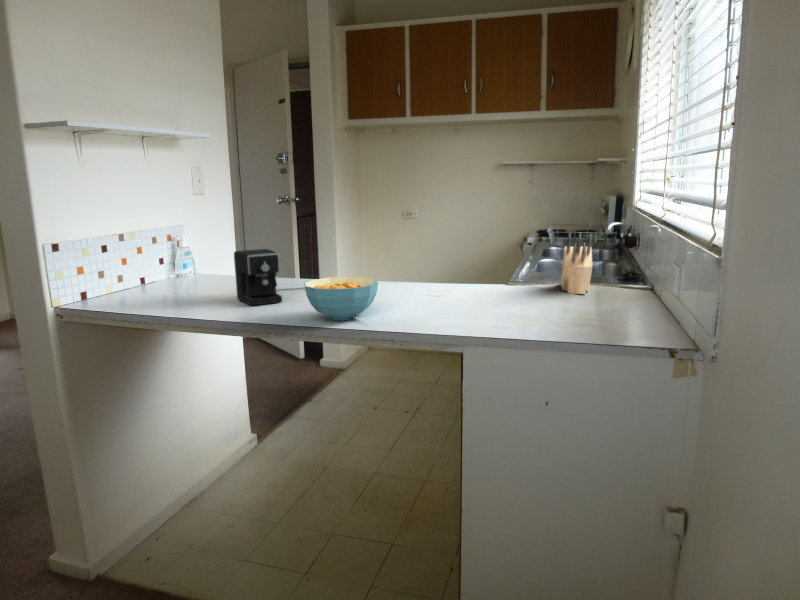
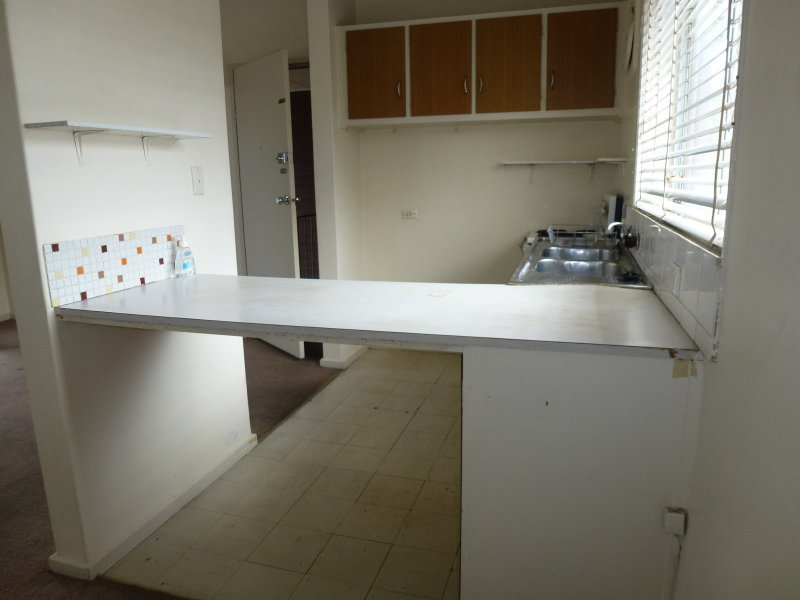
- knife block [560,232,593,295]
- coffee maker [233,248,304,307]
- cereal bowl [304,276,379,321]
